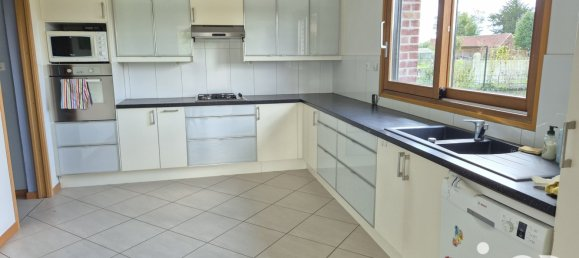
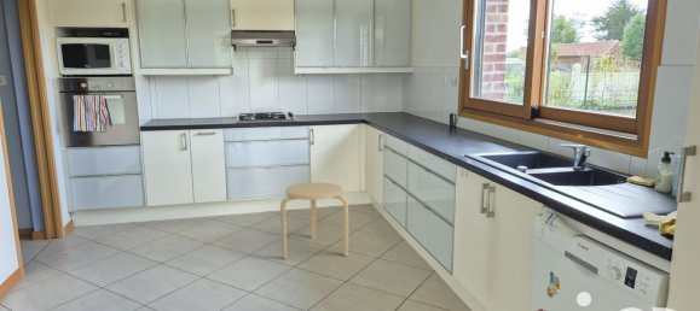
+ stool [279,181,349,260]
